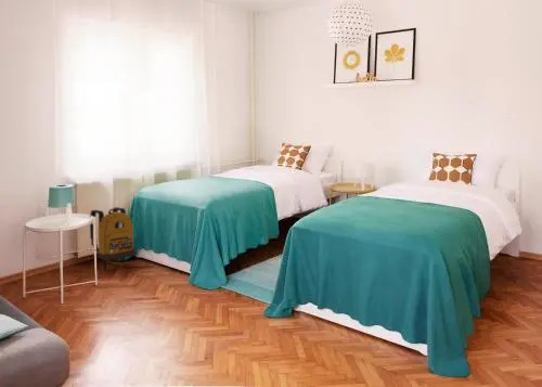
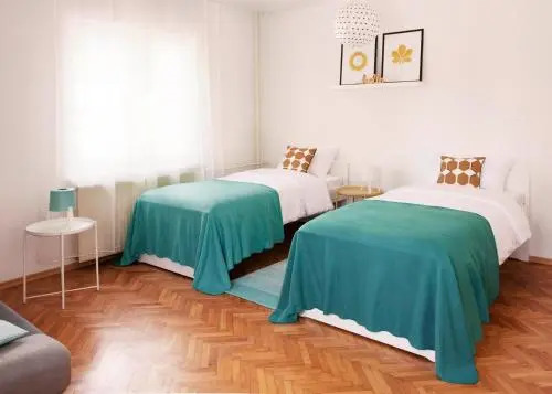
- backpack [89,206,137,271]
